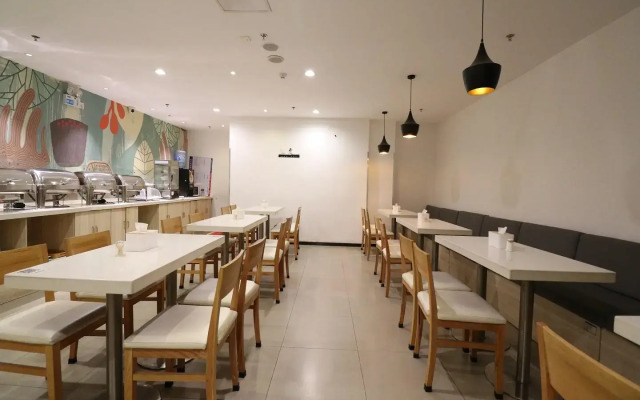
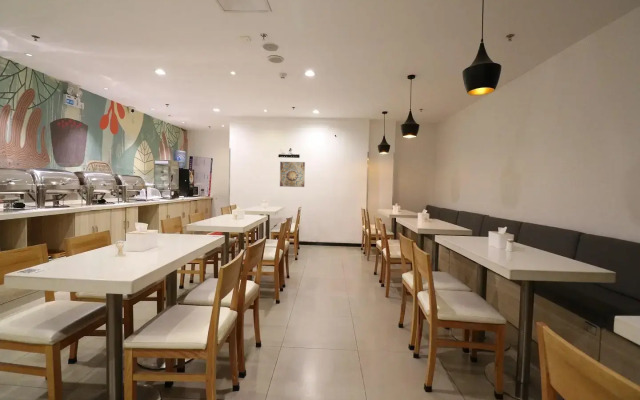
+ wall art [279,161,306,188]
